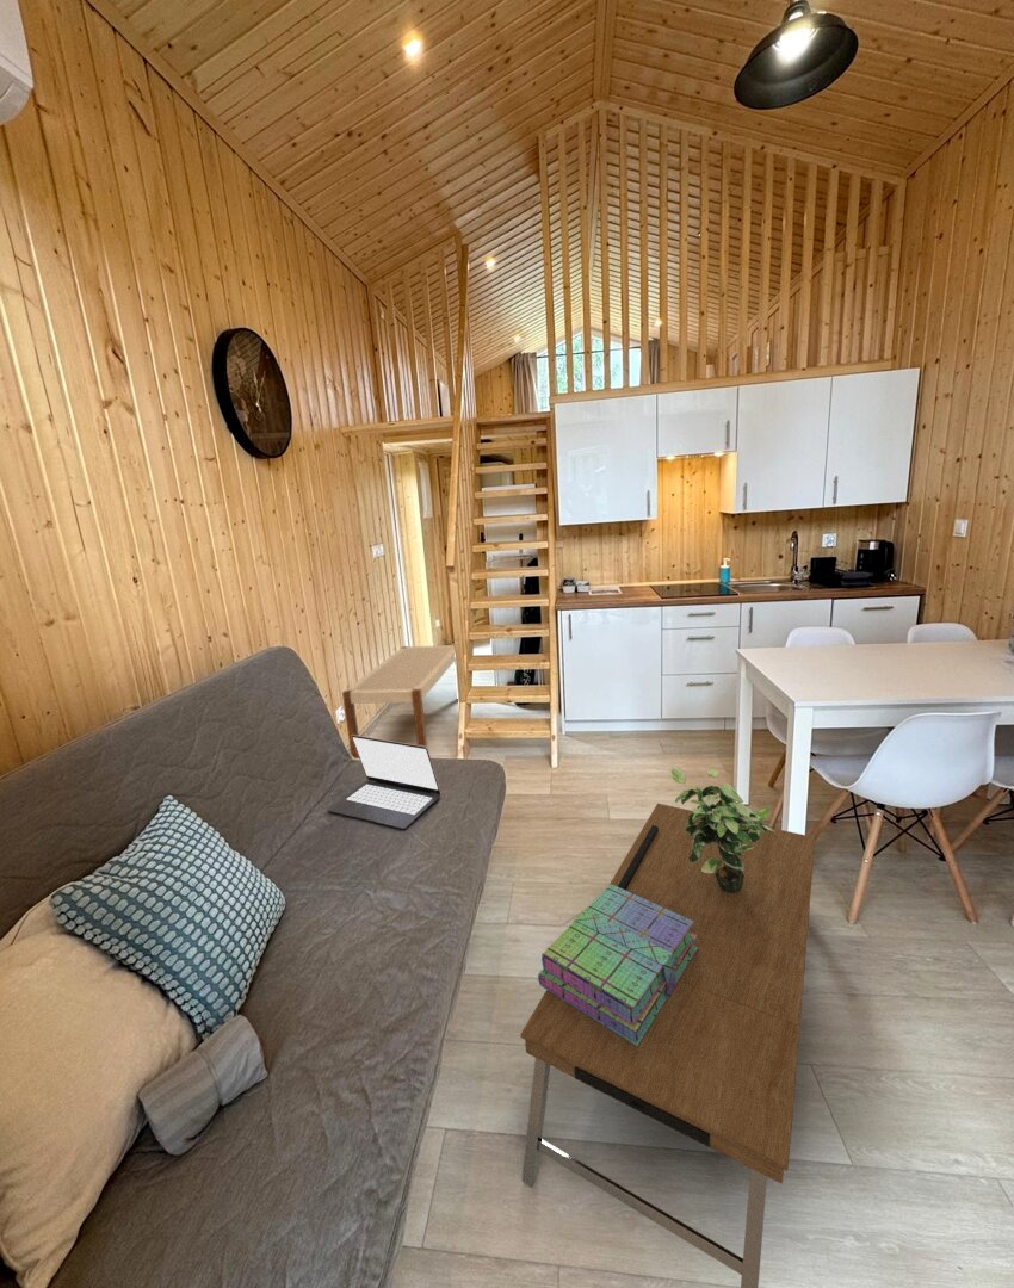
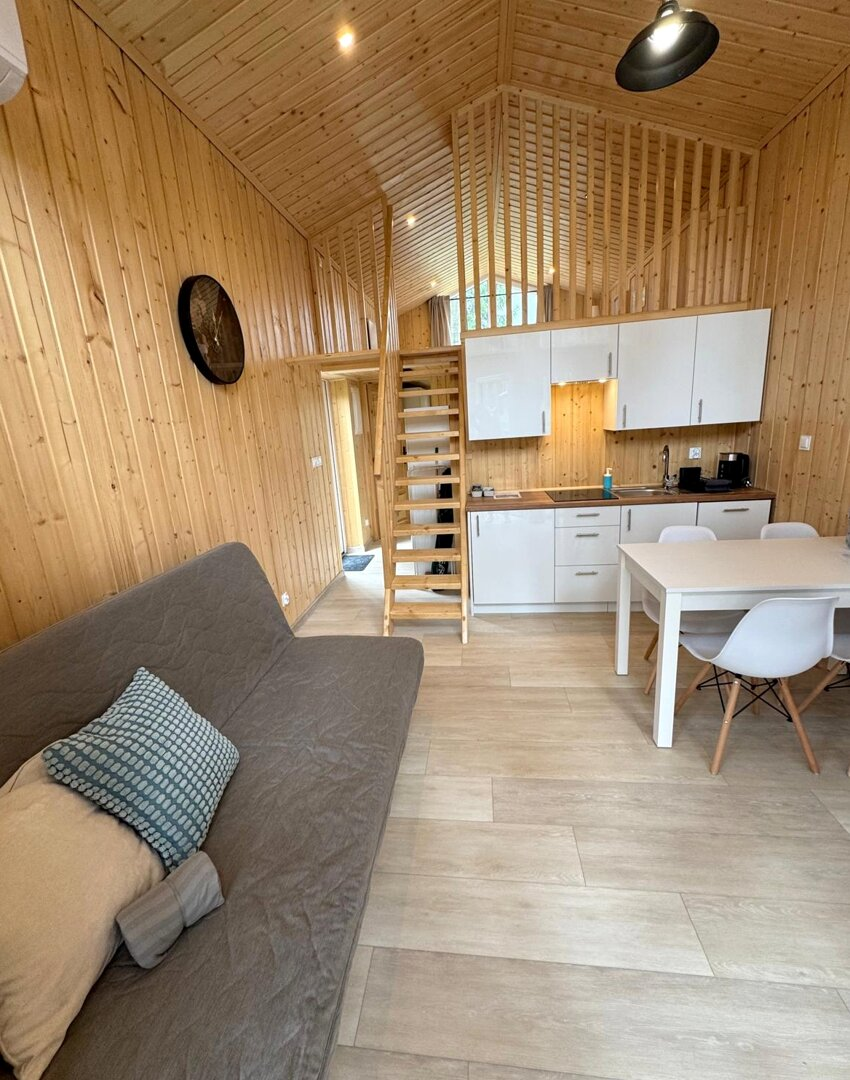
- laptop [326,735,443,830]
- stack of books [537,884,698,1047]
- potted plant [670,766,775,893]
- bench [341,644,457,760]
- coffee table [520,803,816,1288]
